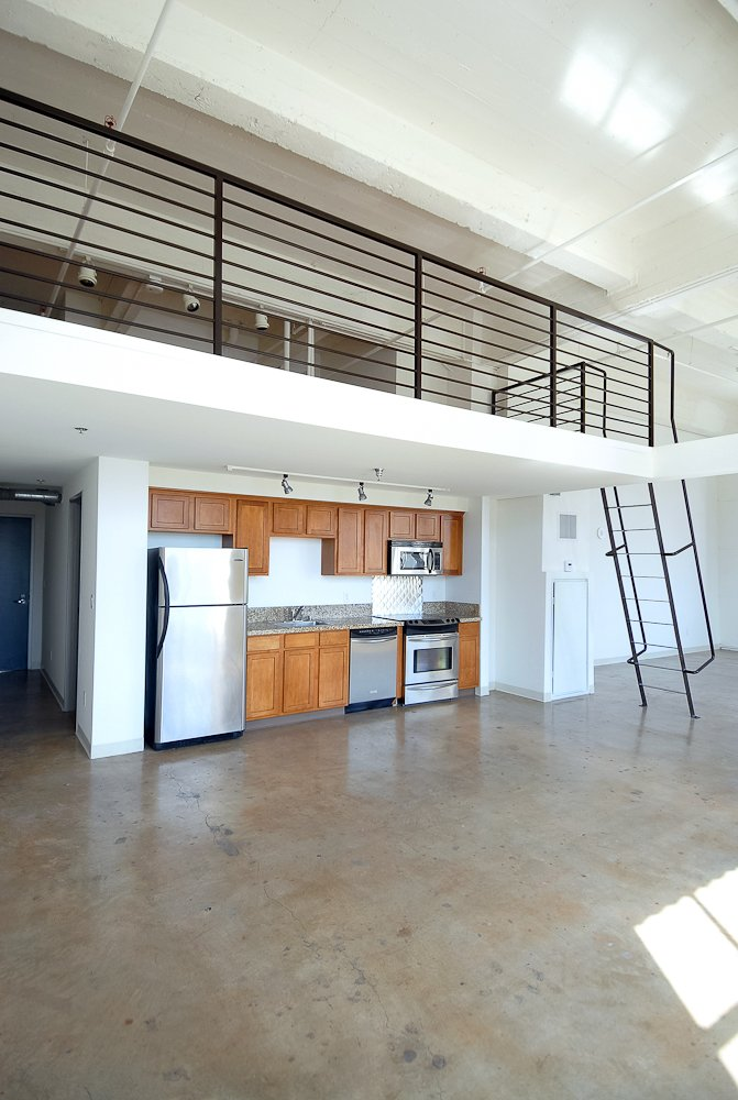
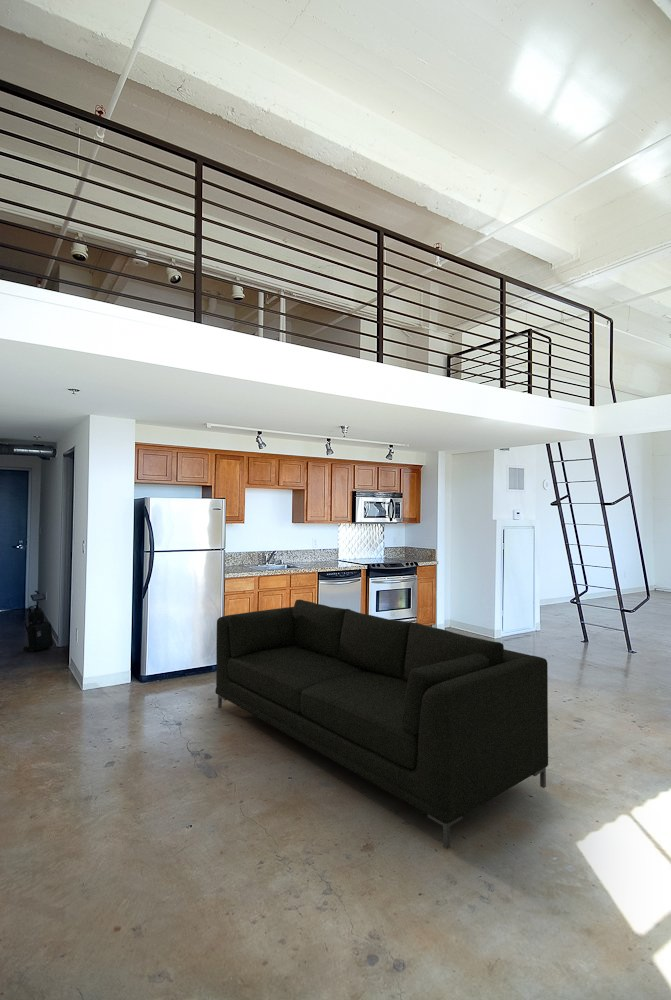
+ vacuum cleaner [22,589,54,652]
+ sofa [214,599,549,850]
